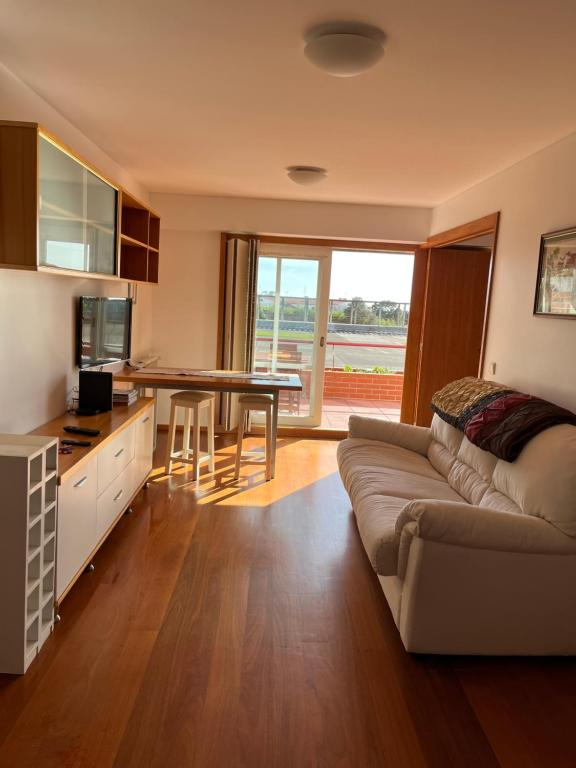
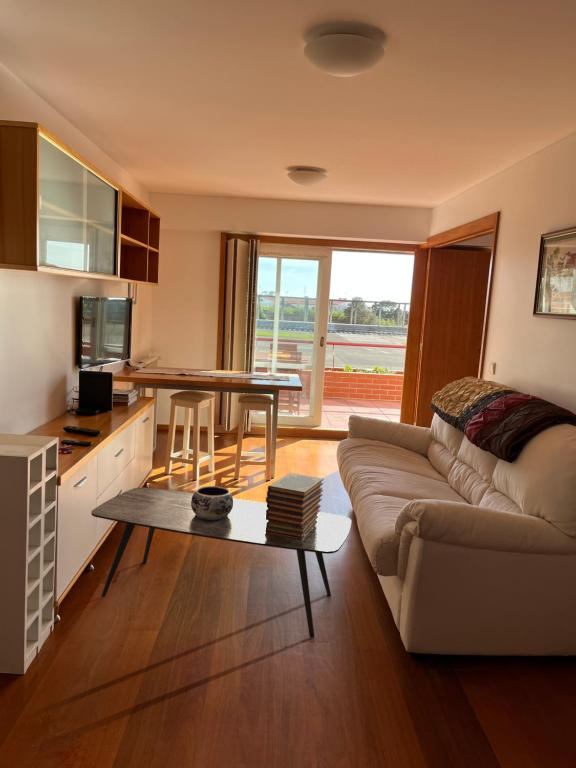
+ coffee table [90,487,352,639]
+ decorative bowl [191,485,234,520]
+ book stack [265,472,325,539]
